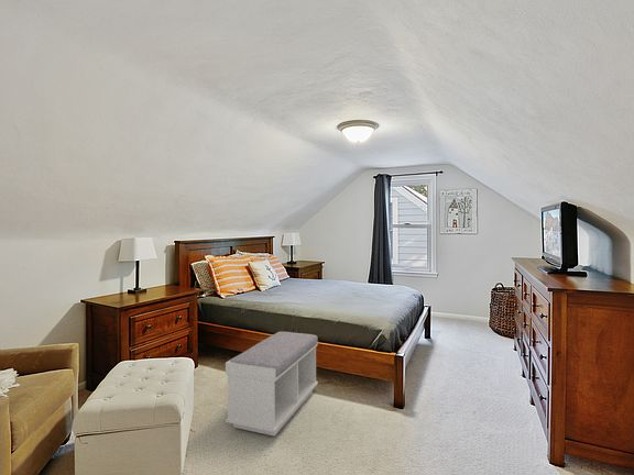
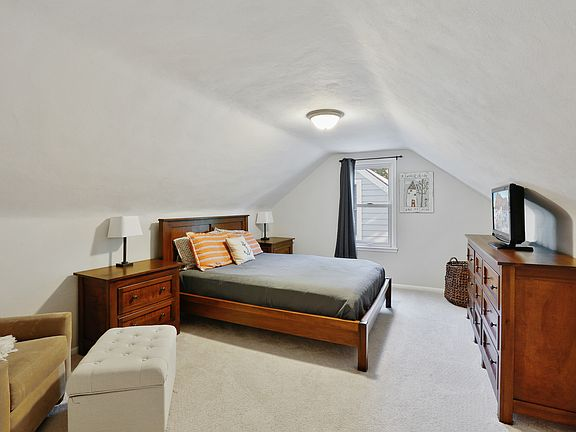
- bench [225,331,319,437]
